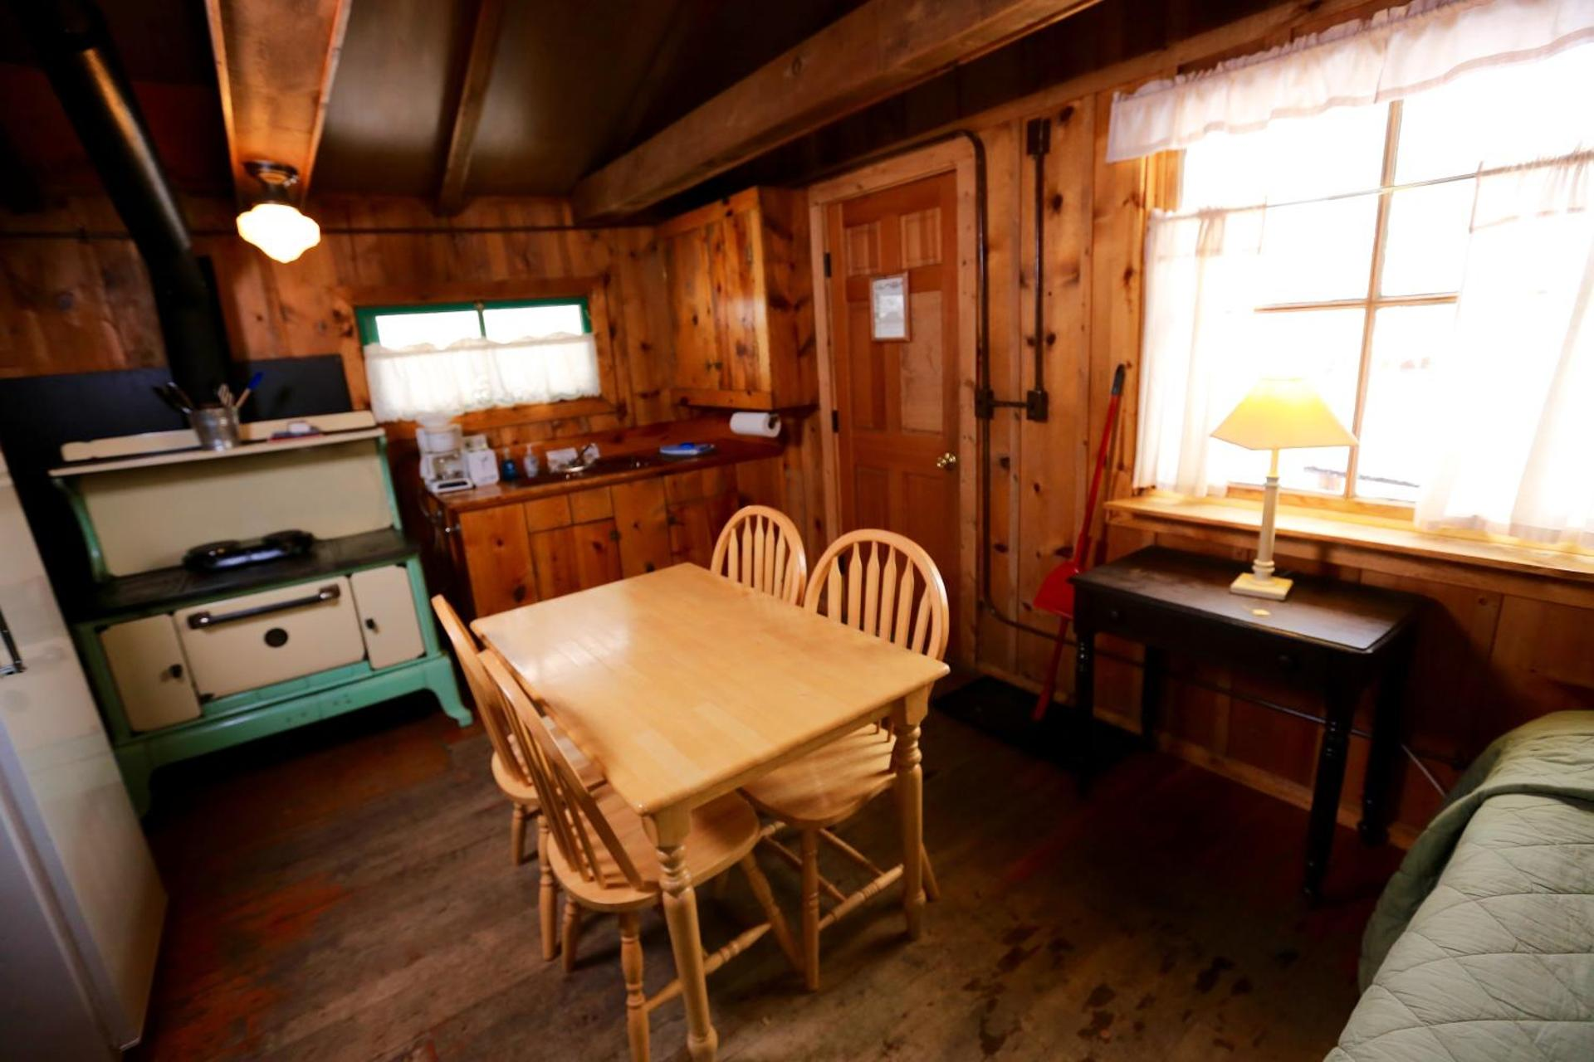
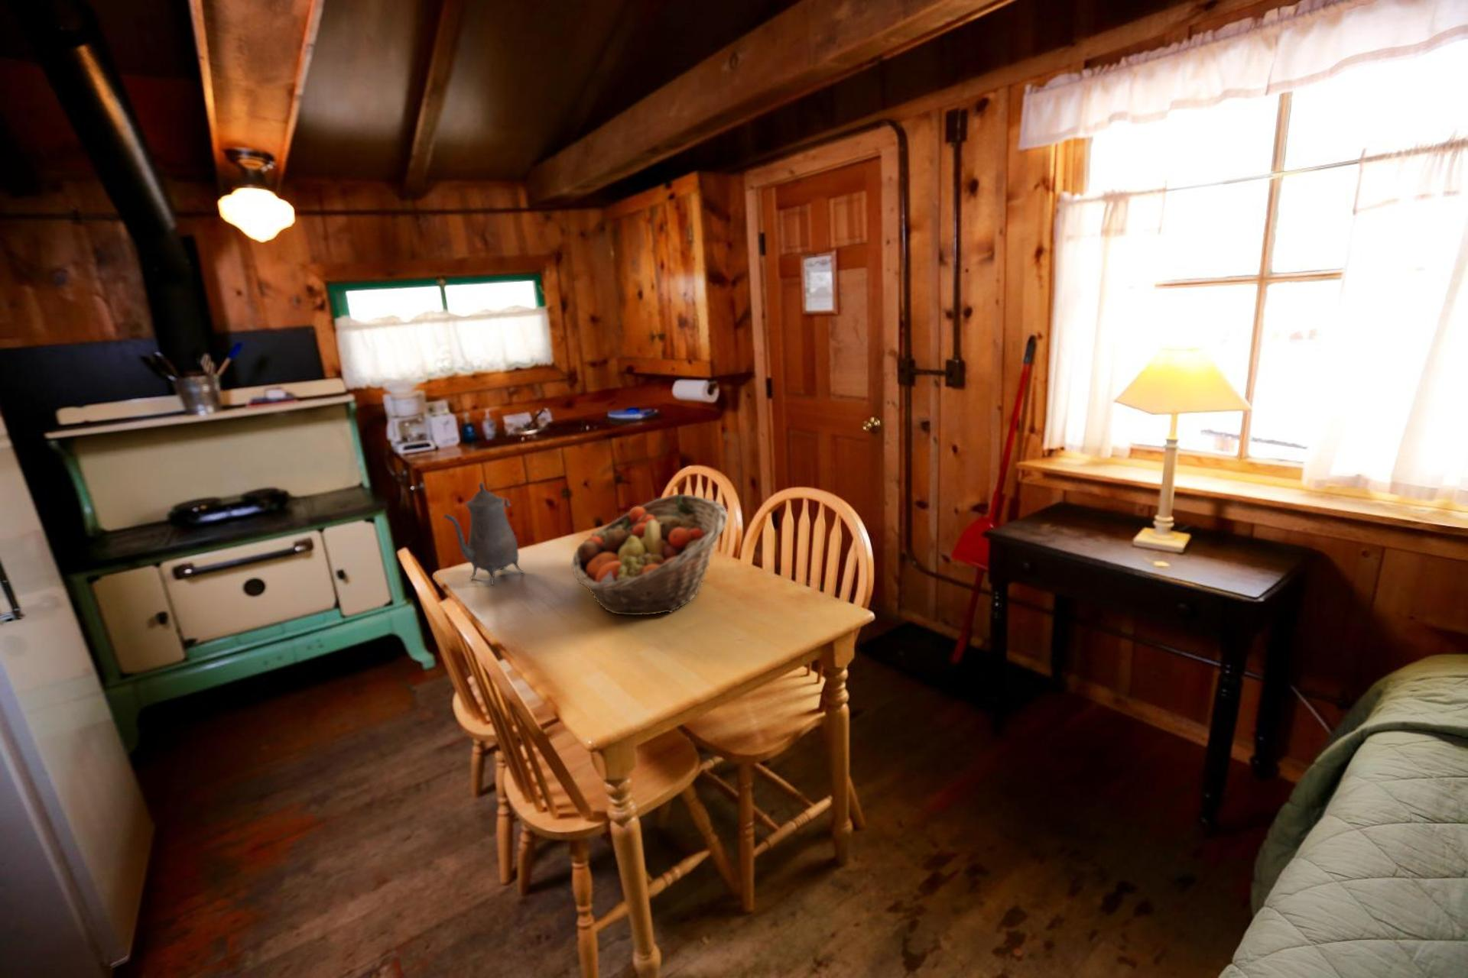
+ teapot [442,481,524,586]
+ fruit basket [571,493,729,616]
